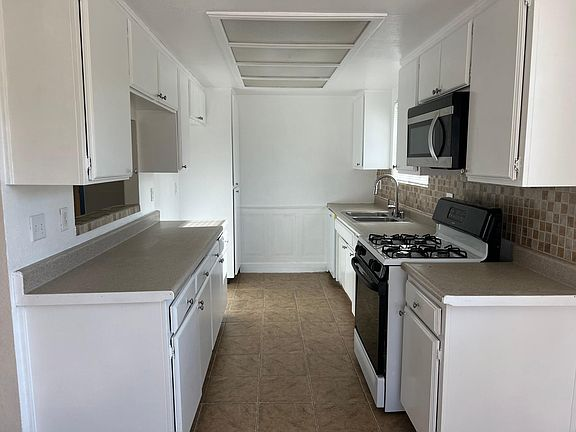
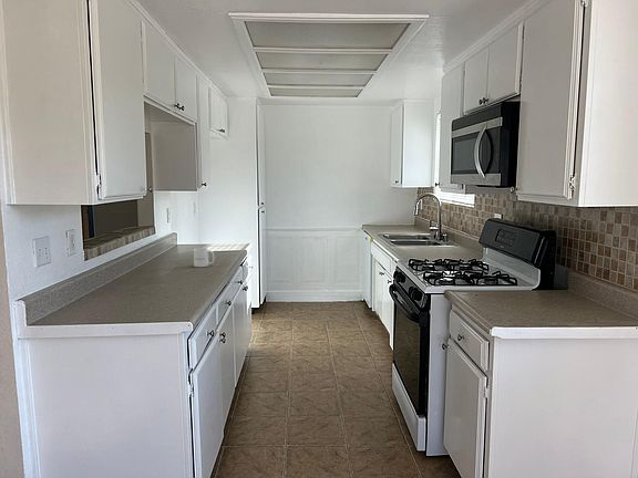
+ mug [193,247,215,268]
